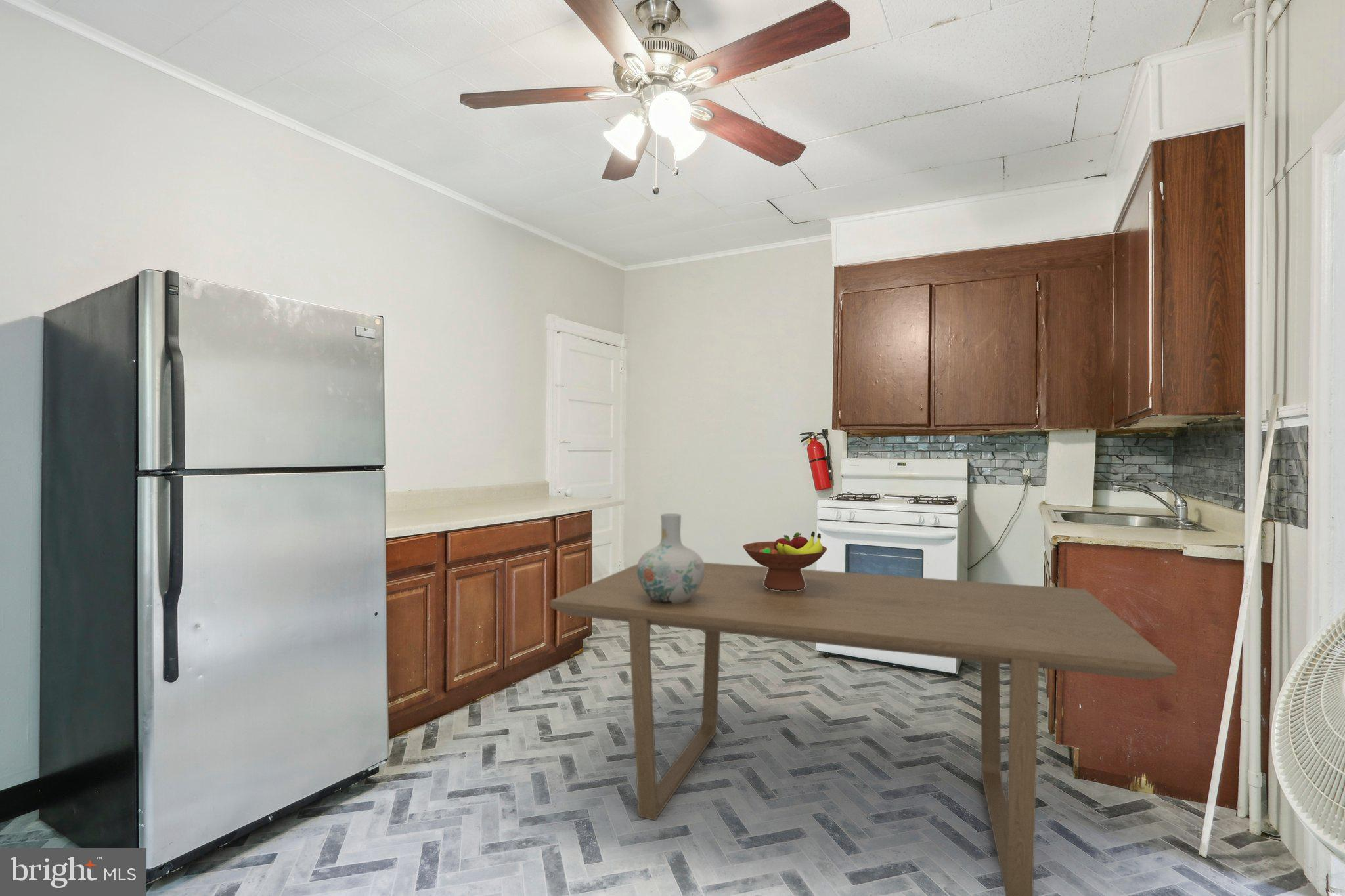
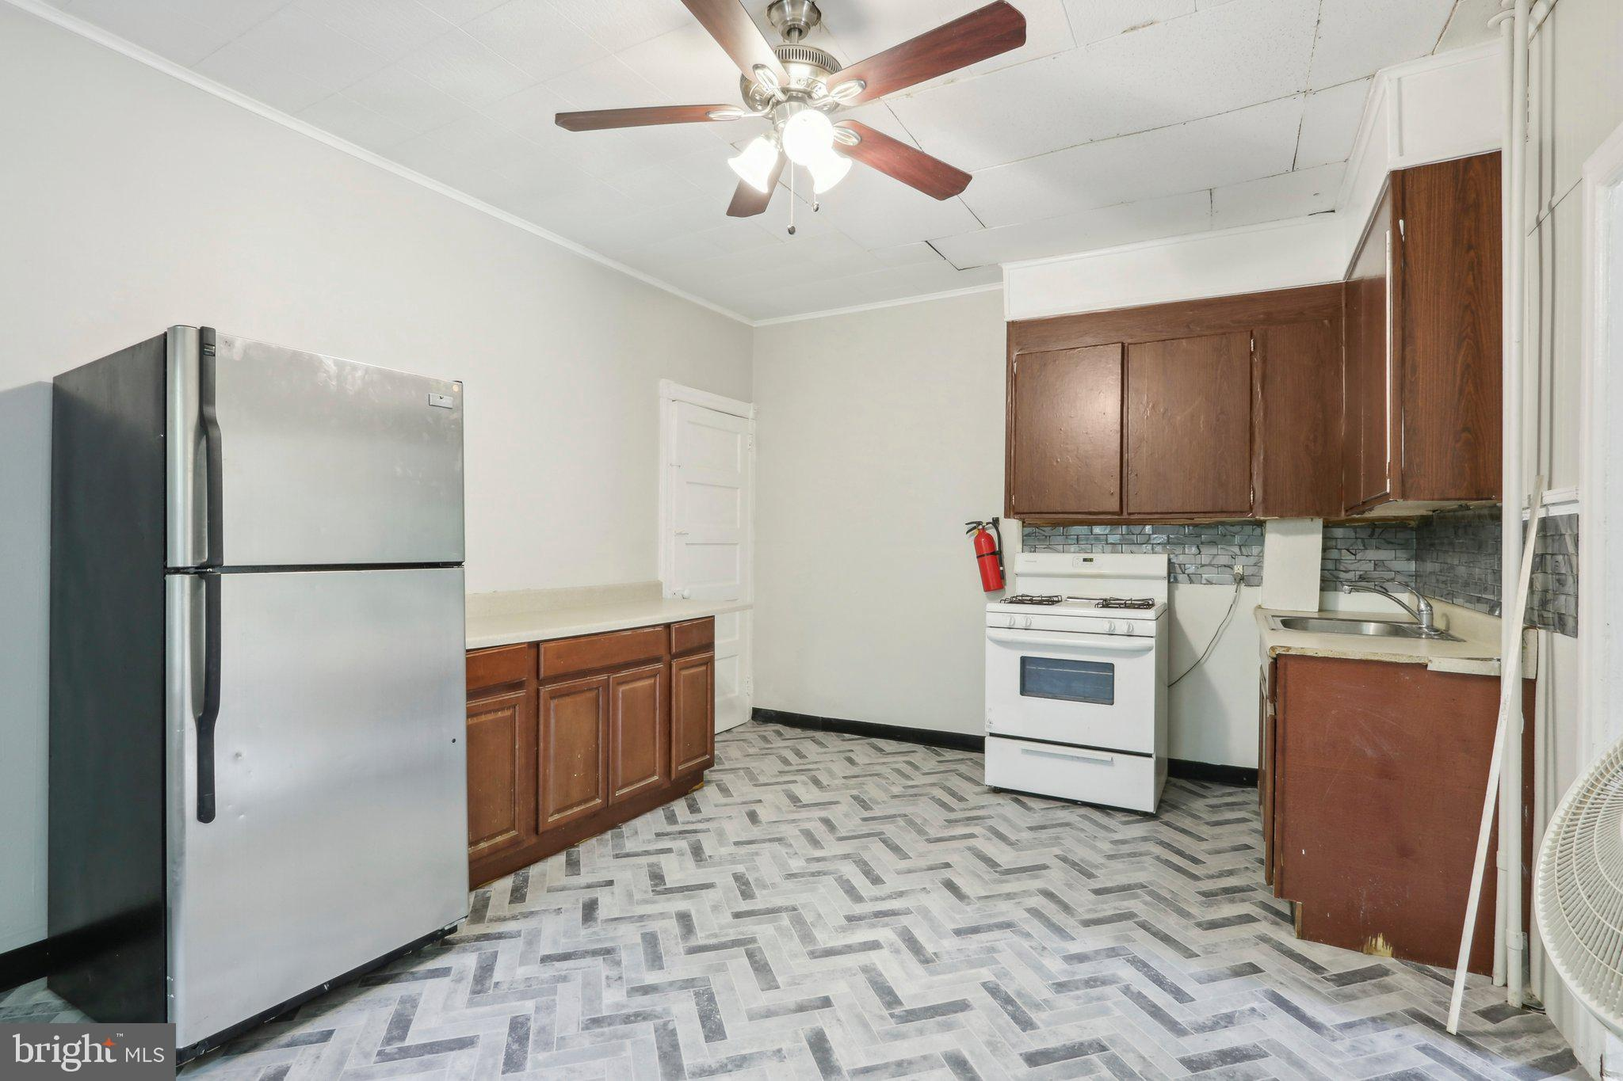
- vase [637,513,705,603]
- fruit bowl [742,531,827,591]
- dining table [549,562,1178,896]
